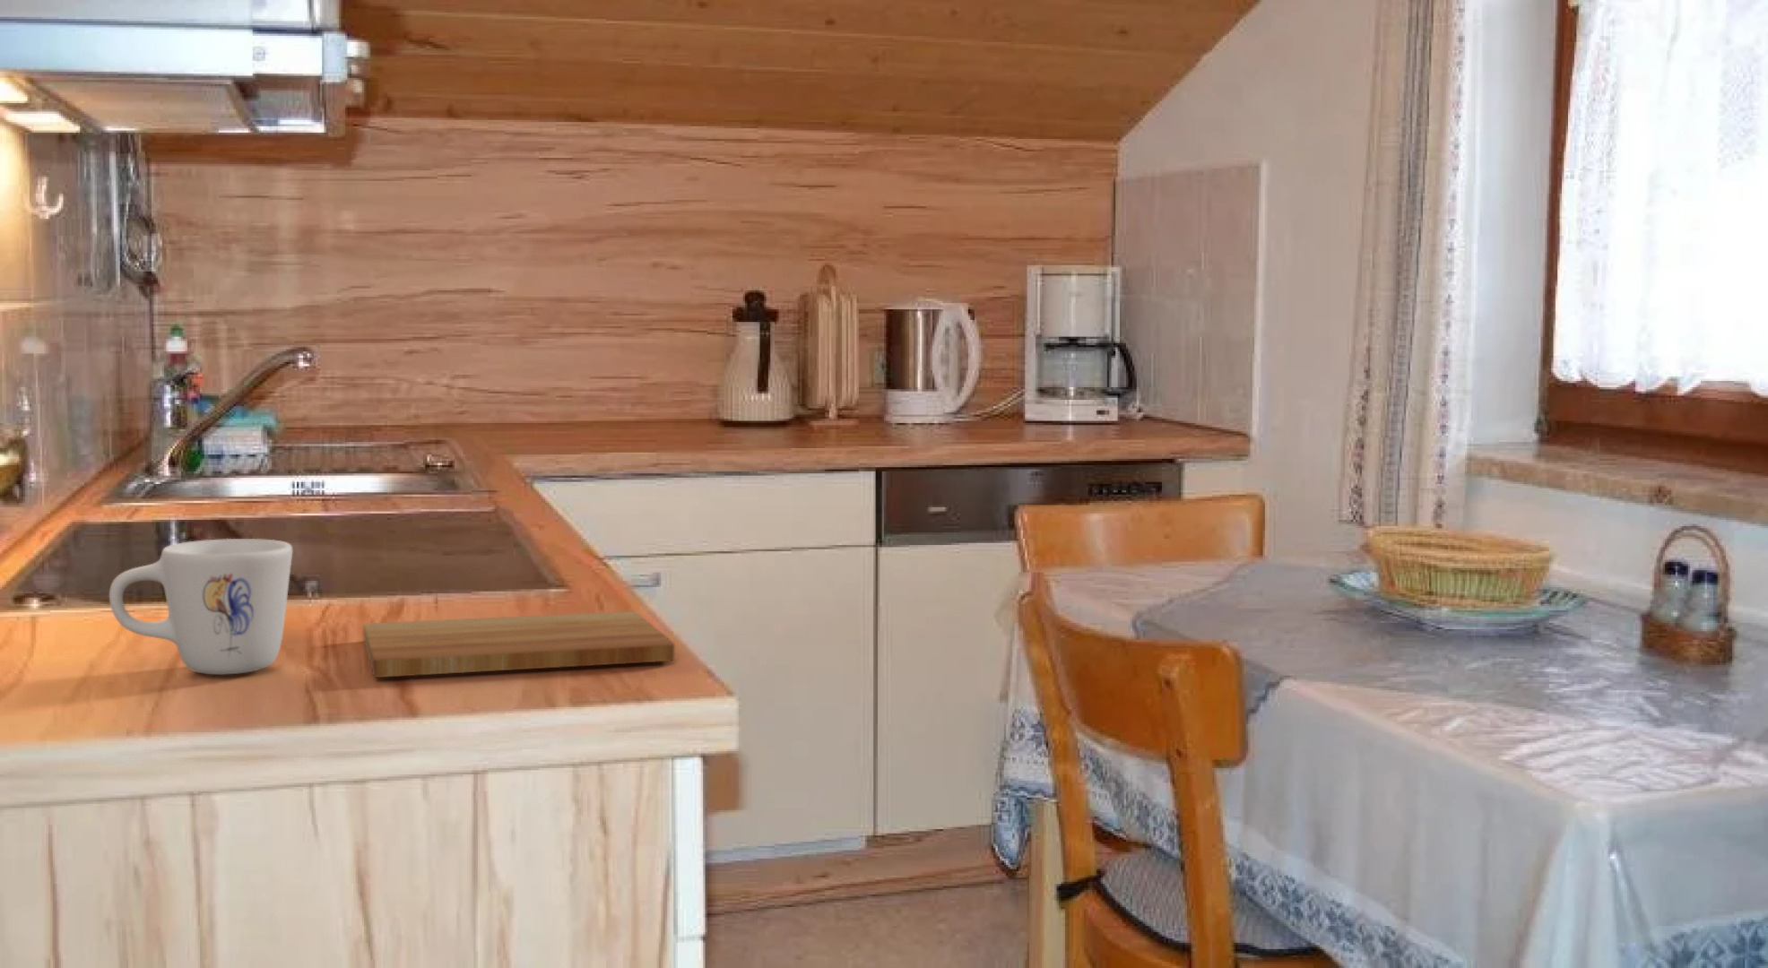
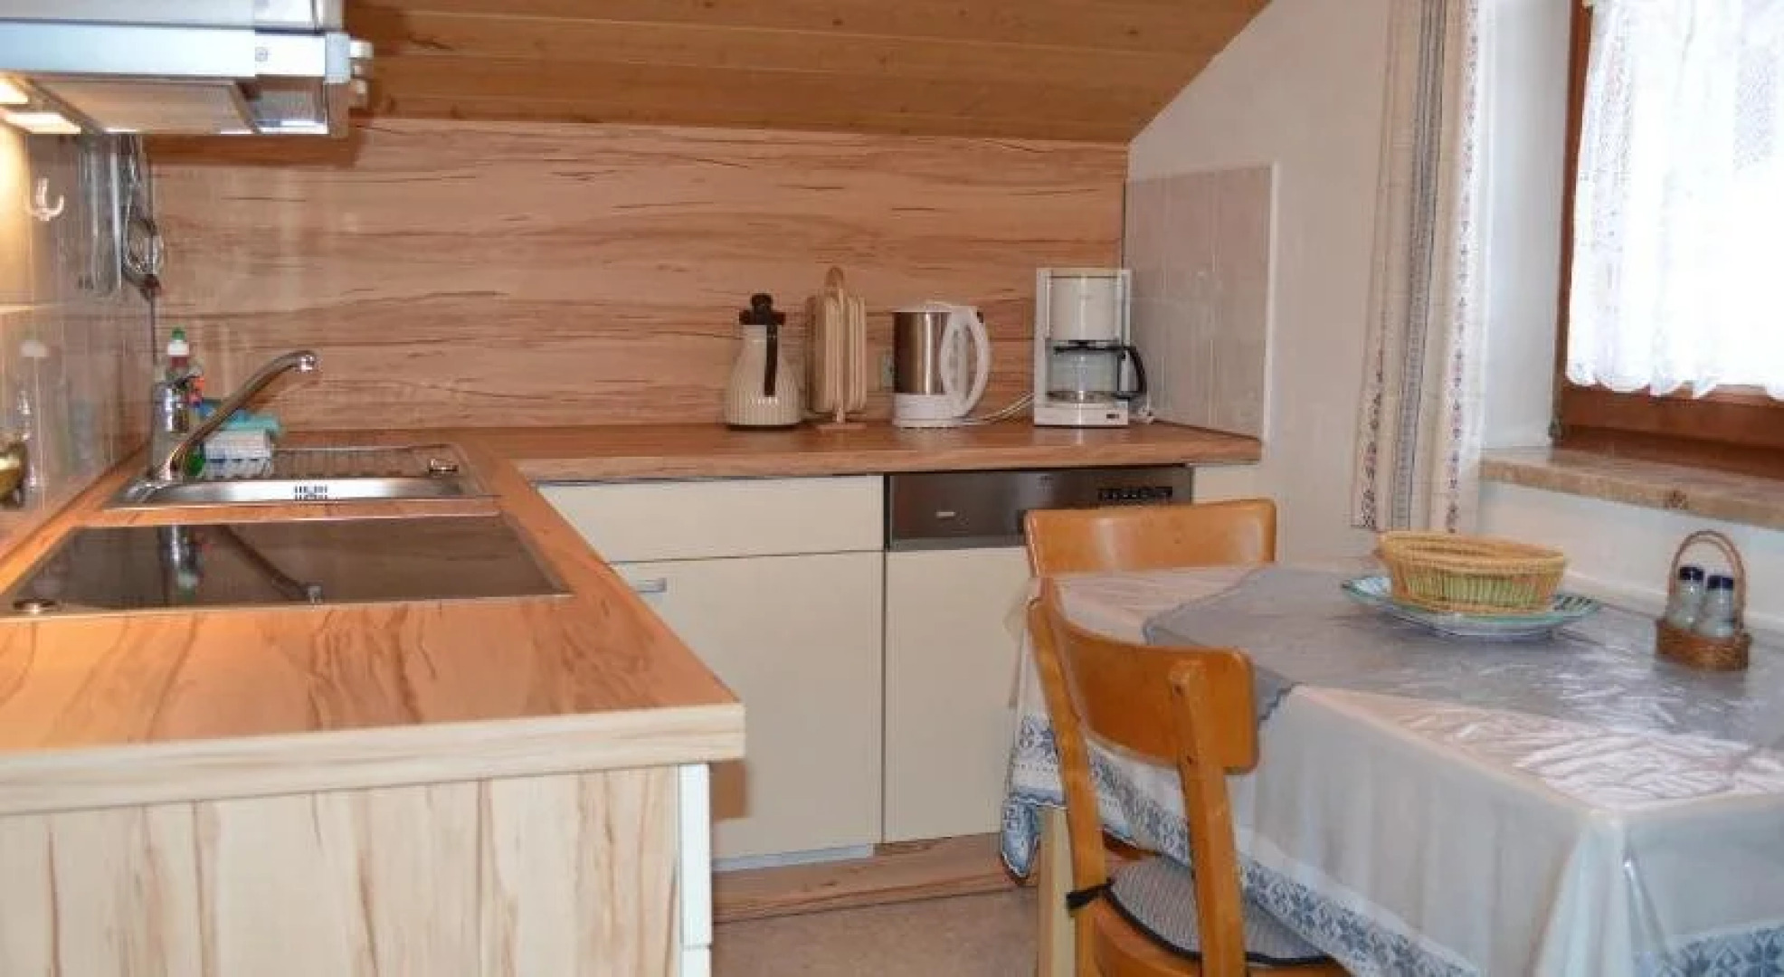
- mug [108,538,293,676]
- cutting board [364,610,676,678]
